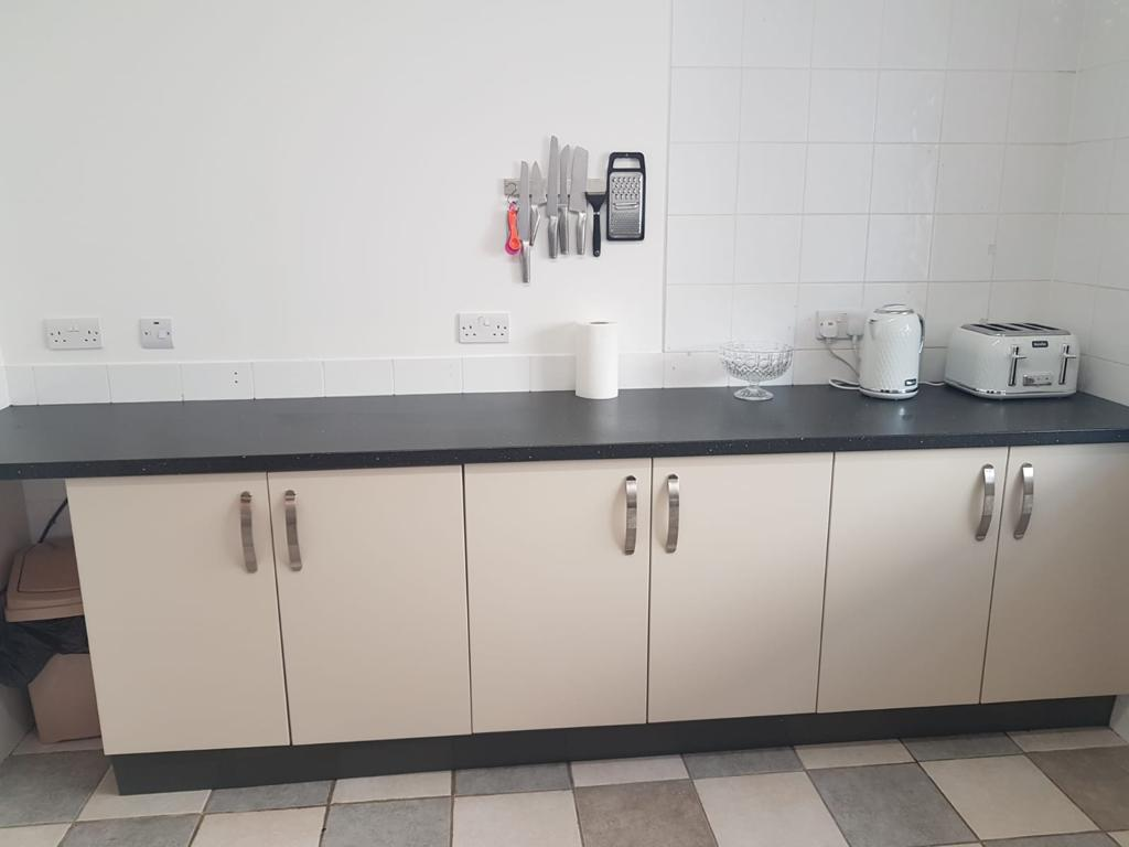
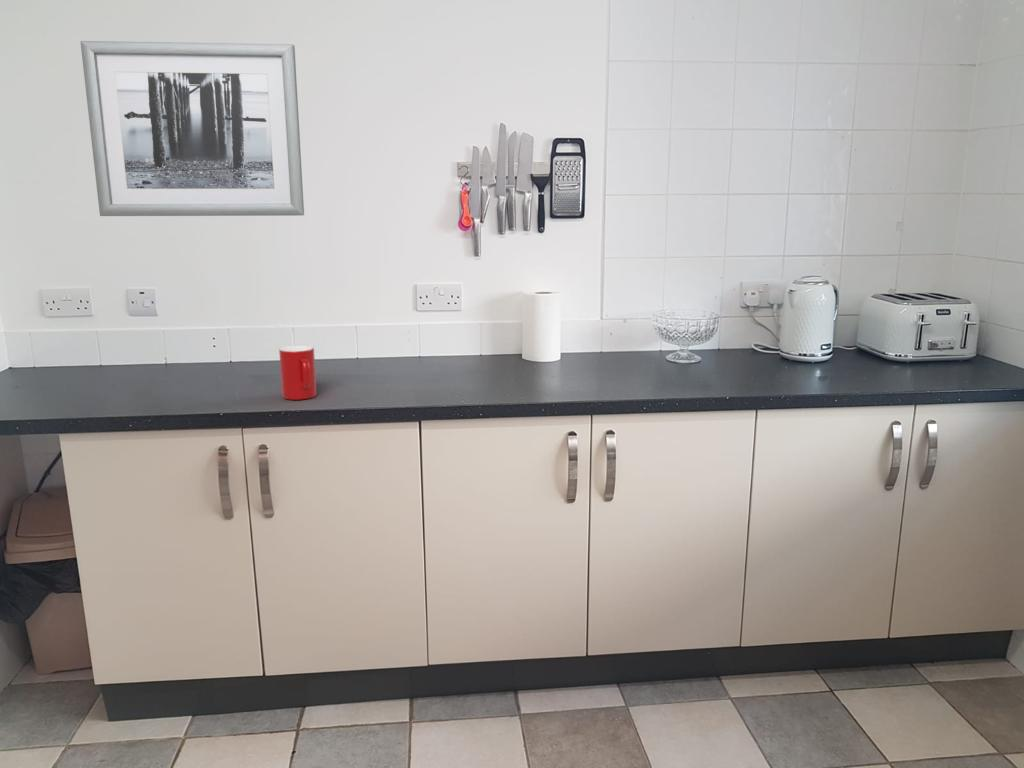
+ cup [278,345,317,401]
+ wall art [80,40,305,217]
